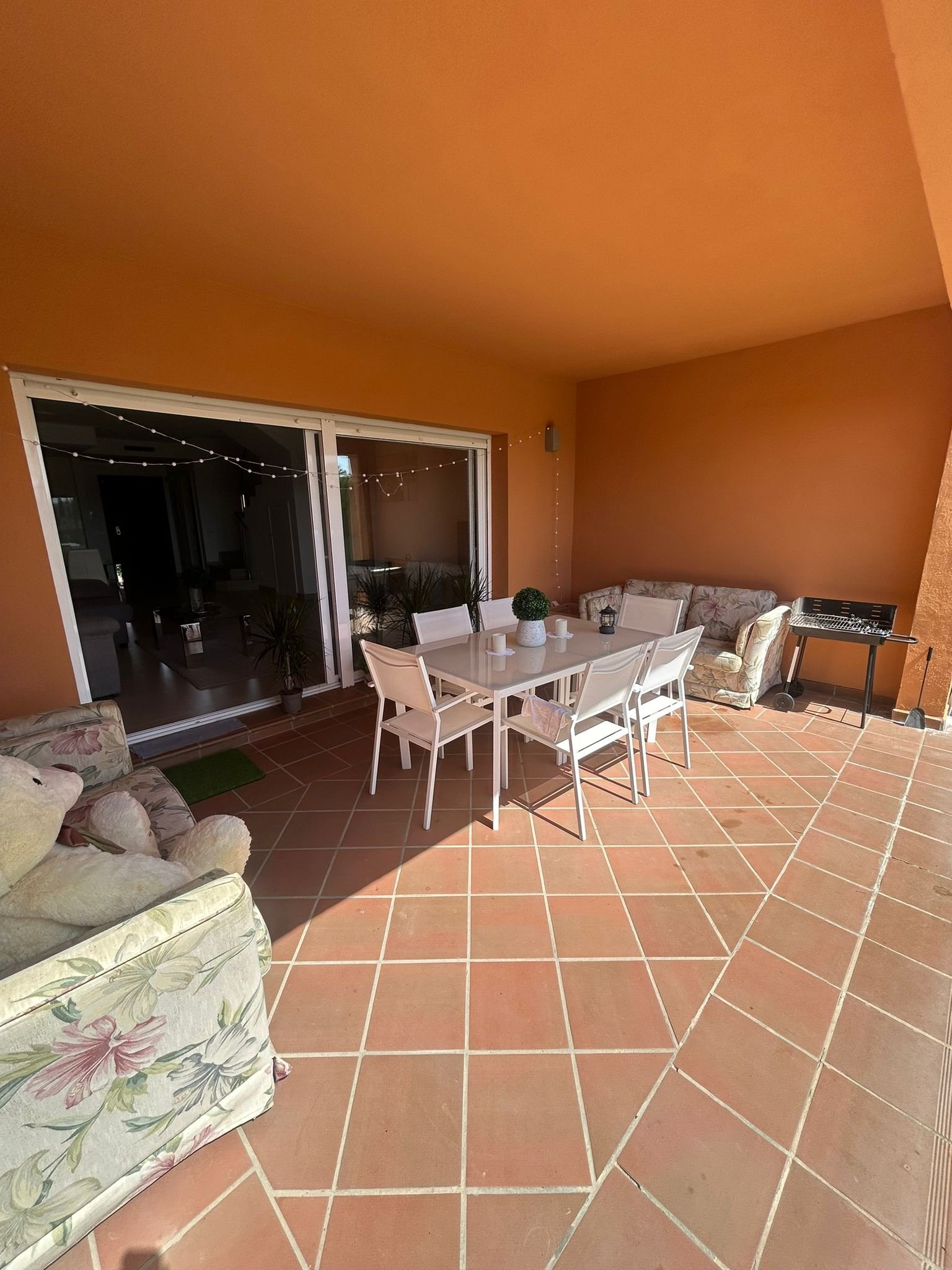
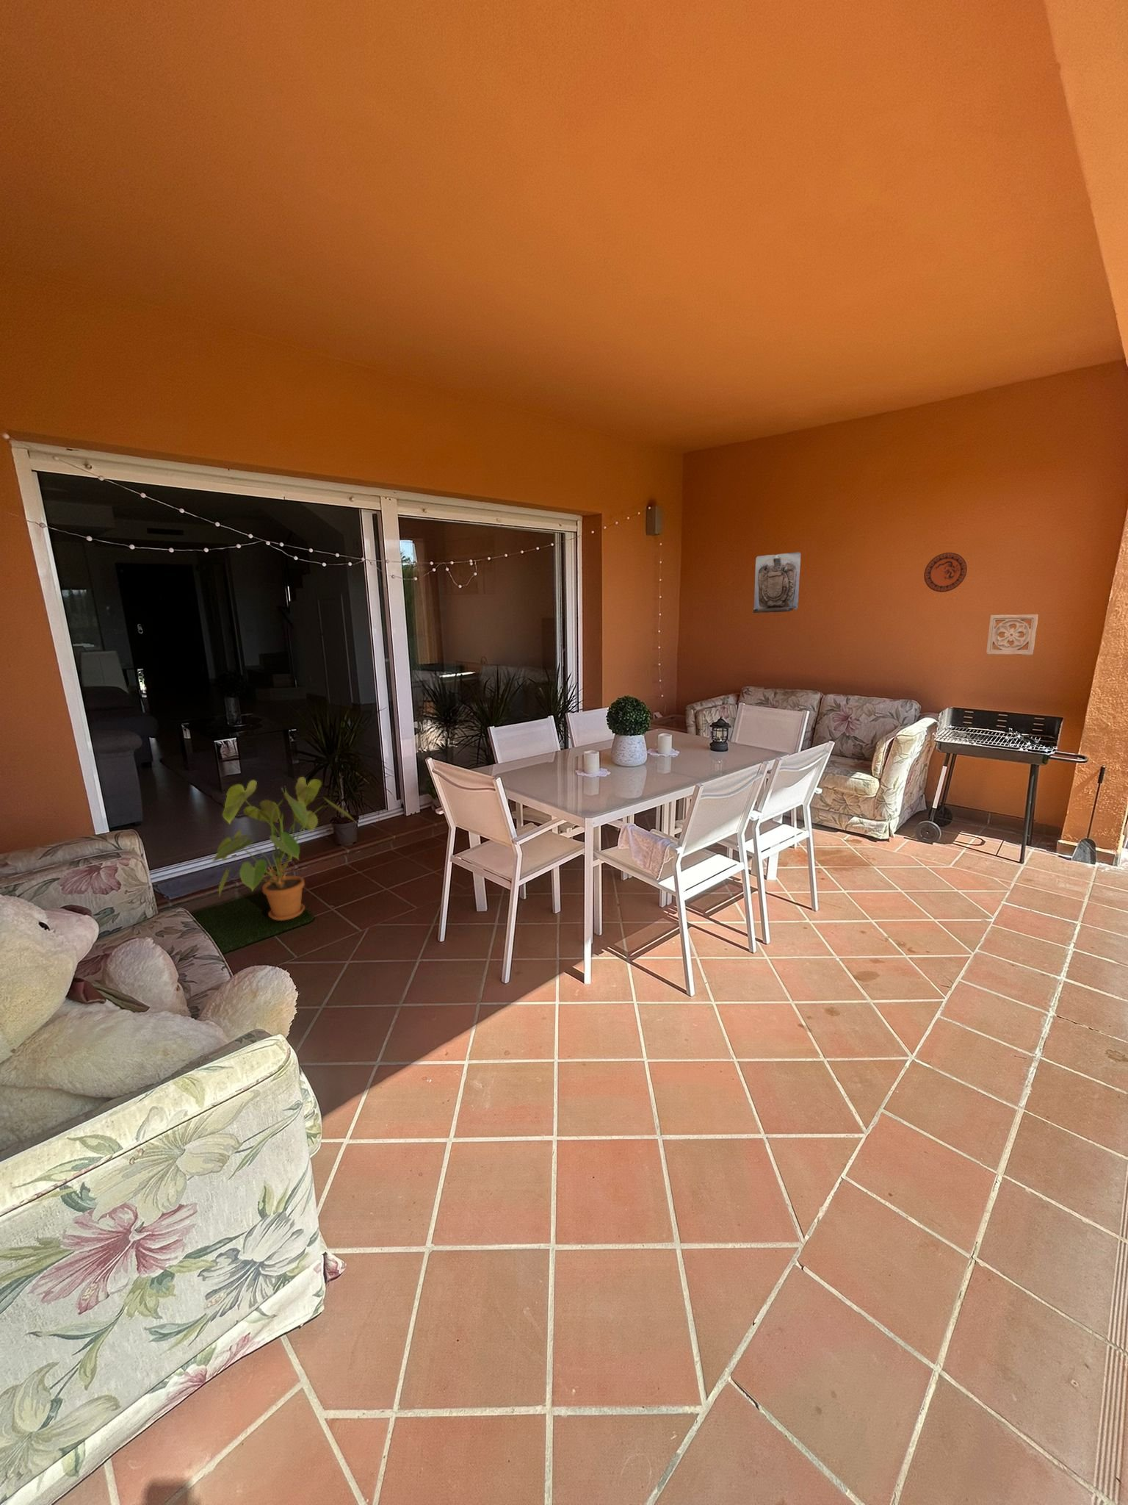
+ wall sculpture [752,551,801,614]
+ house plant [207,776,358,922]
+ wall ornament [986,614,1039,657]
+ decorative plate [923,552,968,593]
